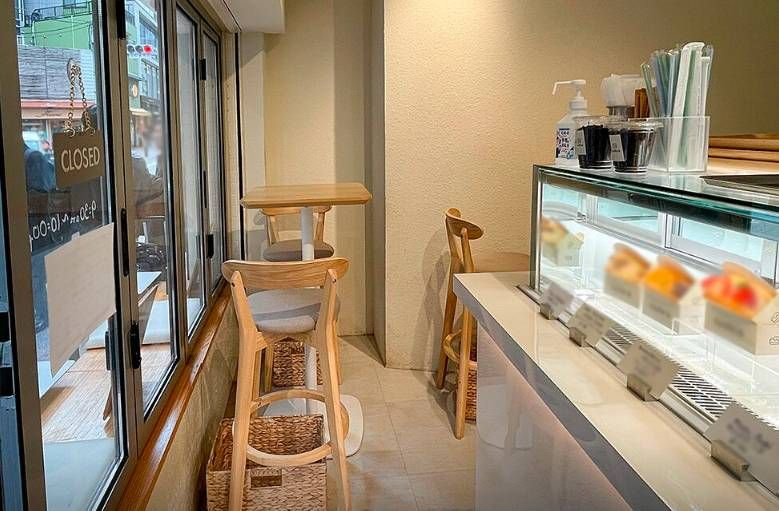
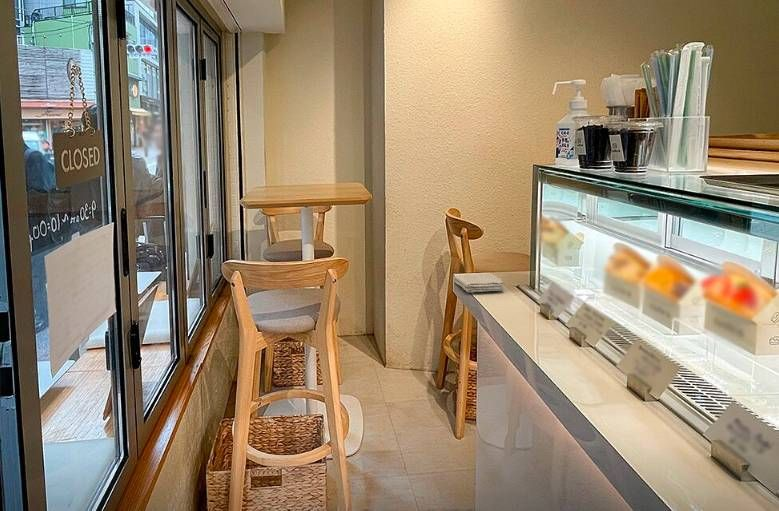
+ washcloth [452,273,505,293]
